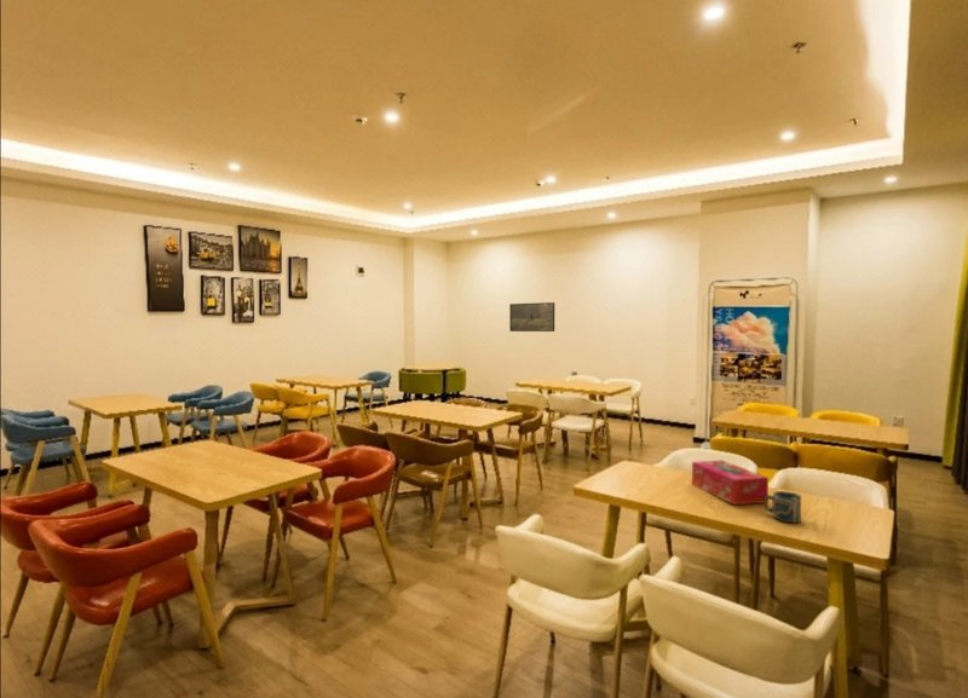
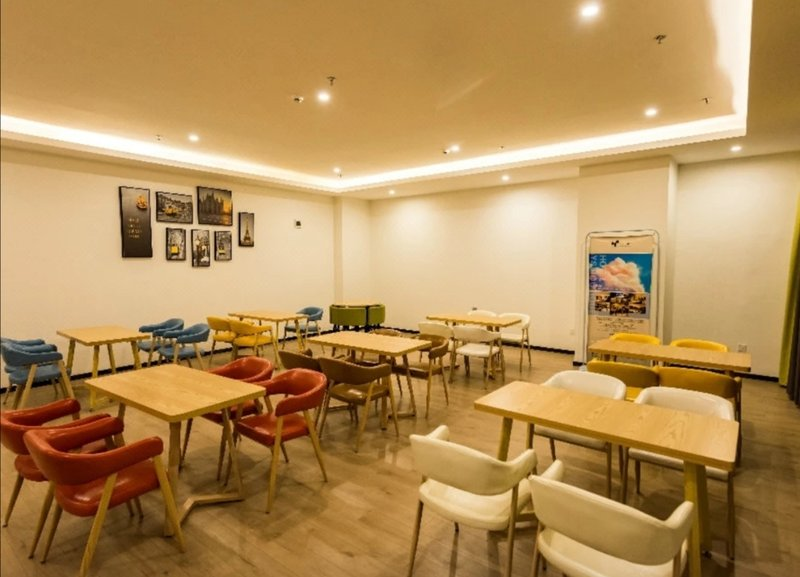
- tissue box [691,460,770,506]
- cup [764,490,802,524]
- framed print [508,301,555,333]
